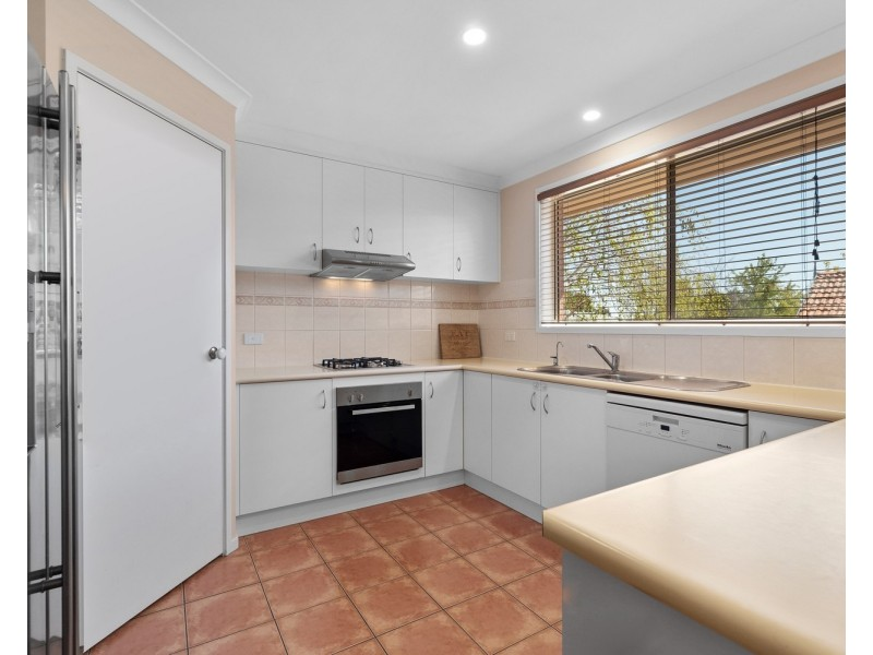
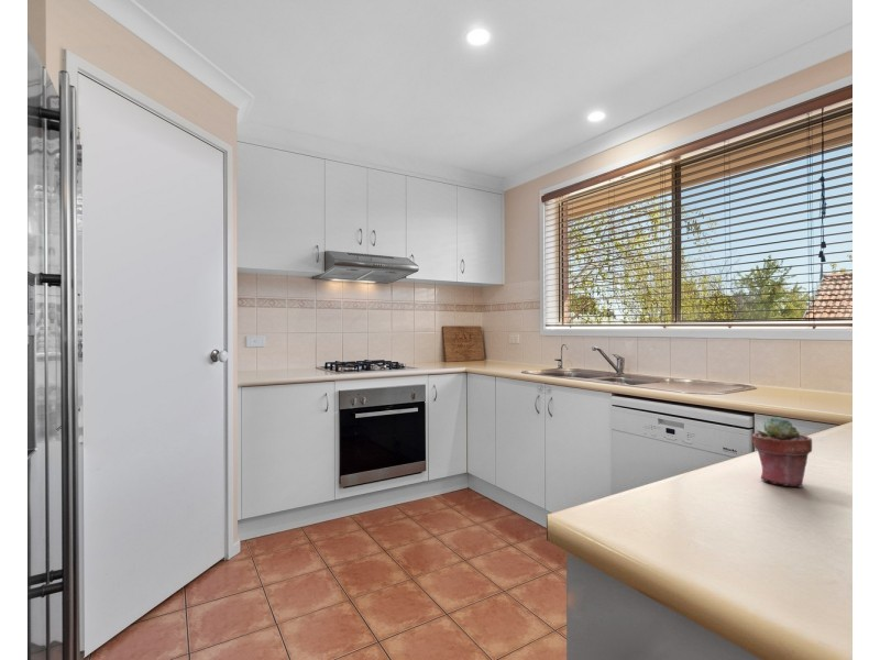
+ potted succulent [751,416,813,488]
